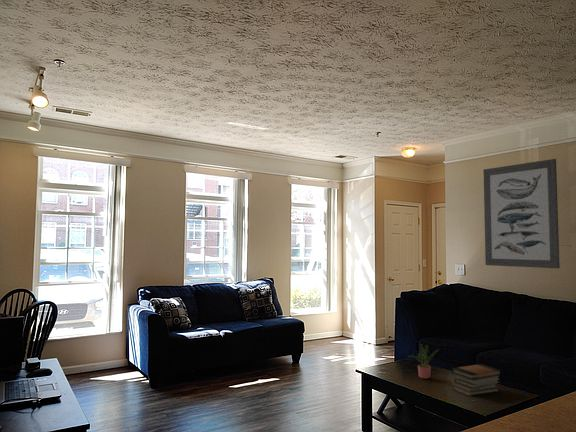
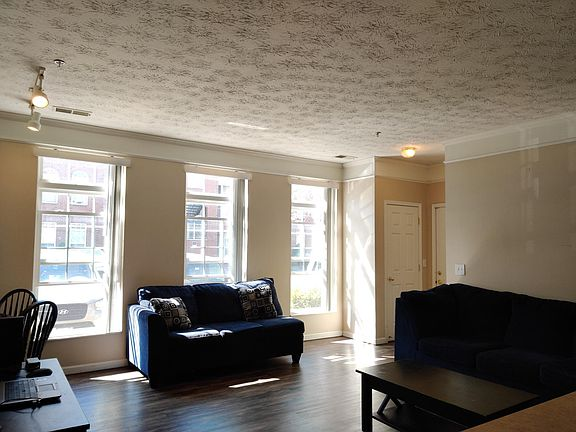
- wall art [483,158,561,269]
- potted plant [407,343,440,380]
- book stack [450,363,502,397]
